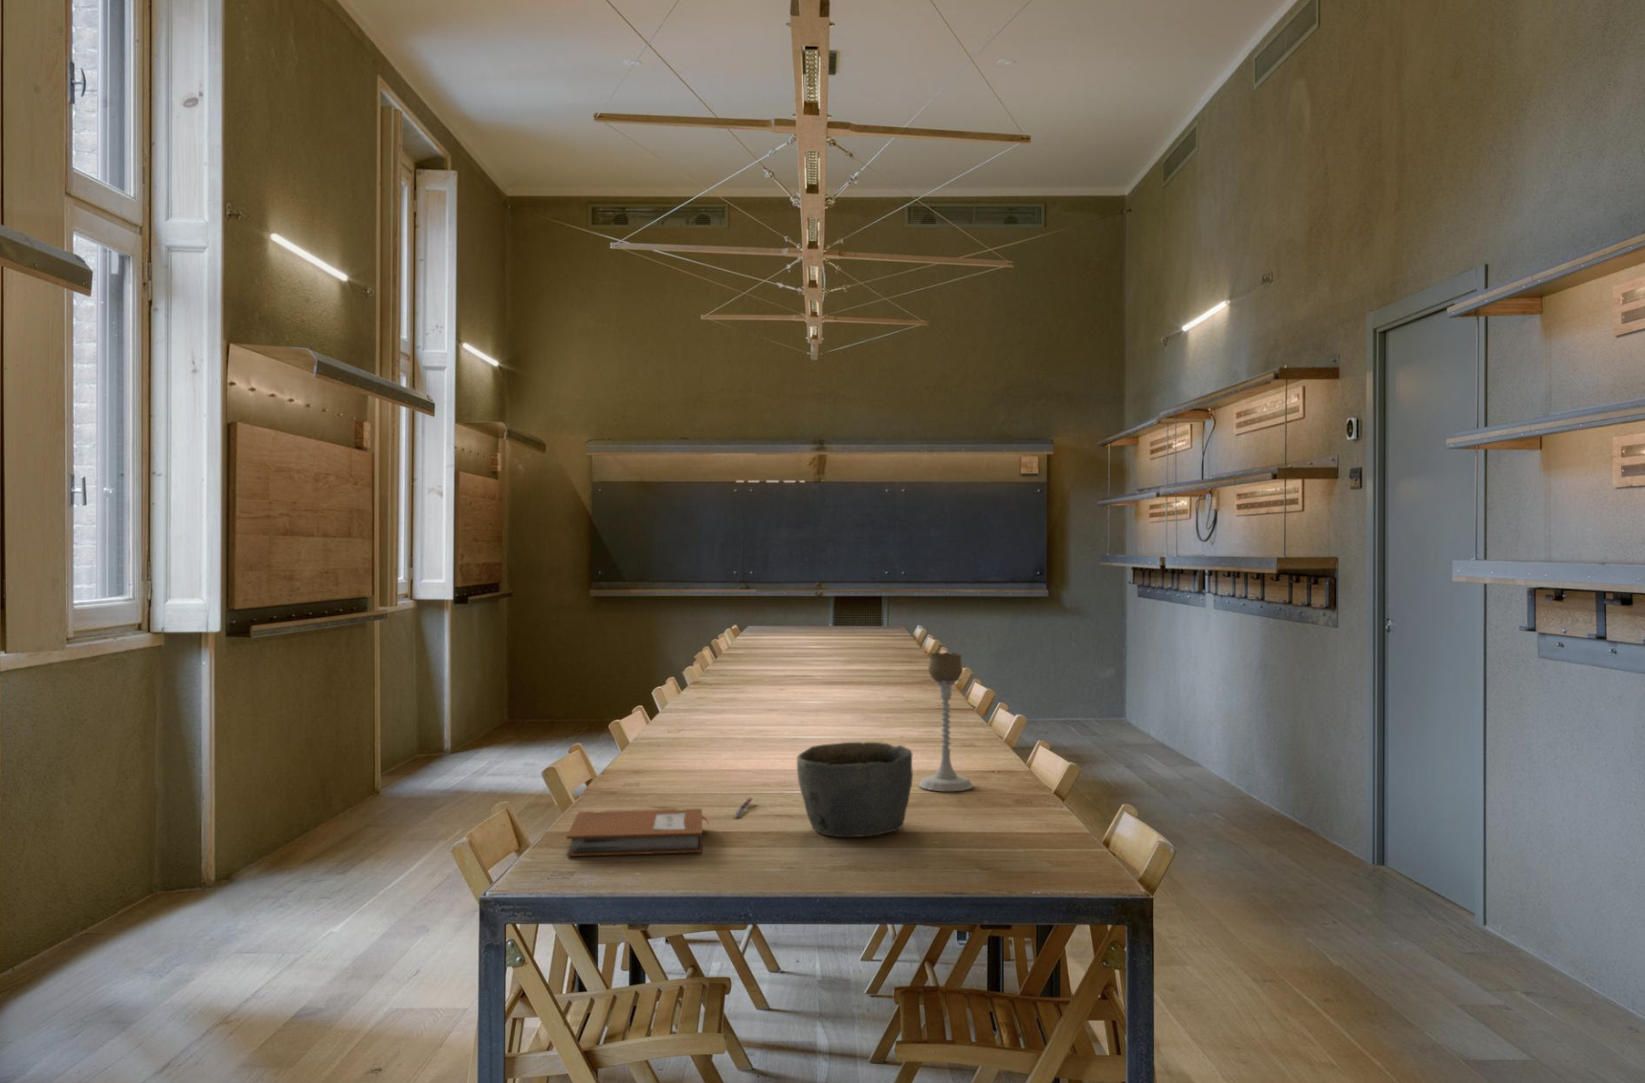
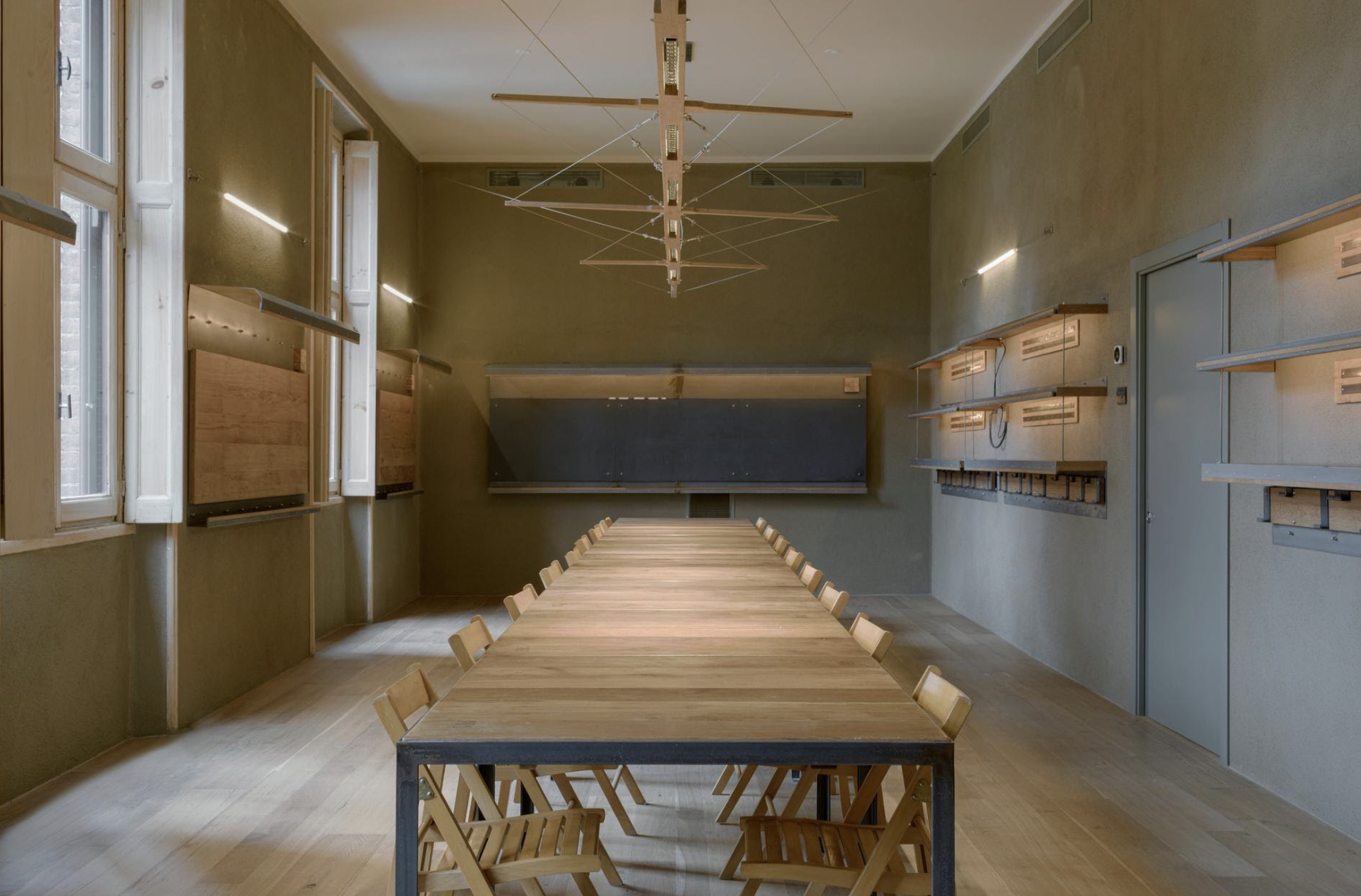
- pen [732,797,753,818]
- notebook [566,807,709,857]
- candle holder [917,651,974,792]
- bowl [797,741,914,838]
